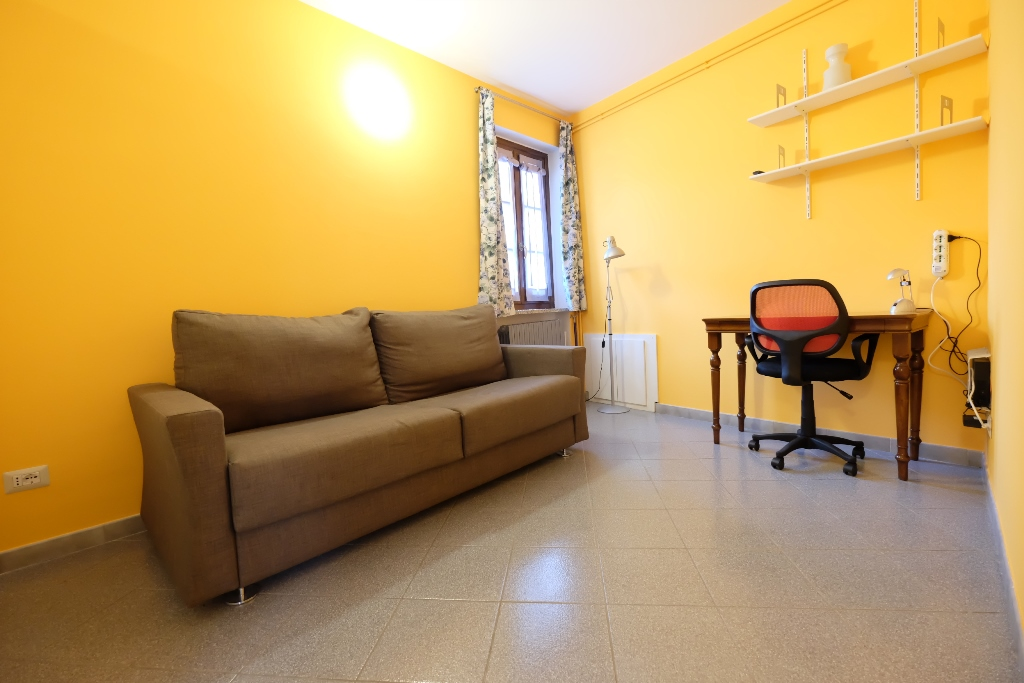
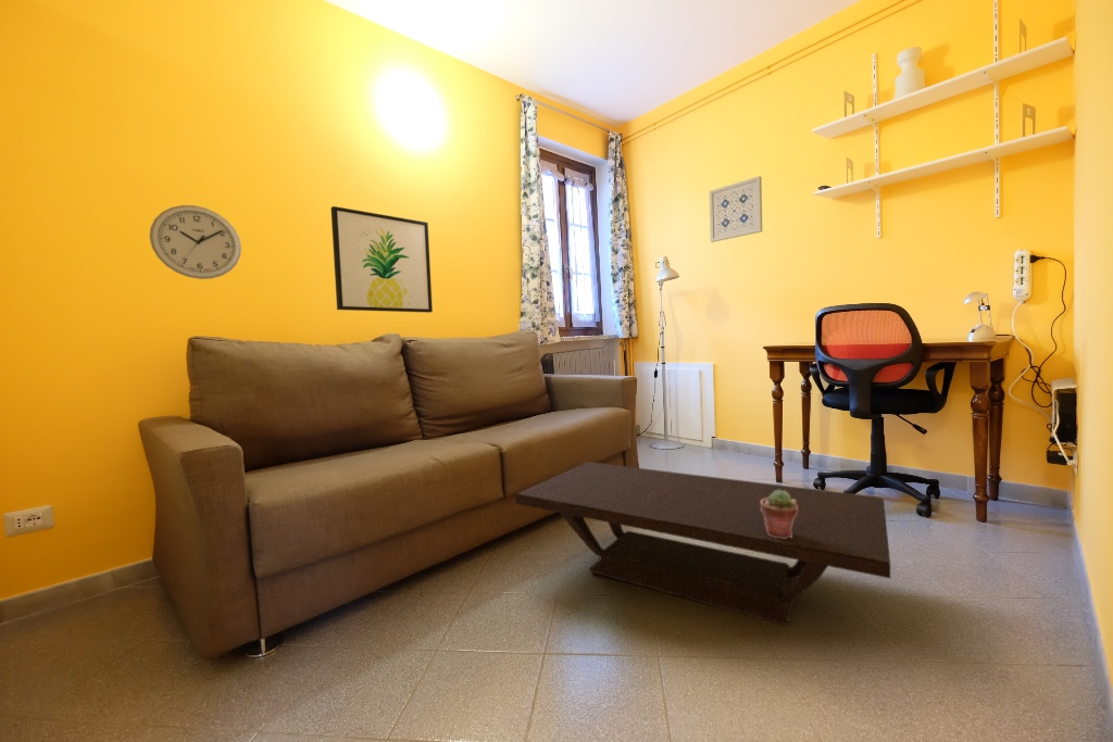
+ potted succulent [761,490,798,539]
+ coffee table [514,461,891,627]
+ wall clock [149,204,242,280]
+ wall art [329,205,434,314]
+ wall art [709,175,763,243]
